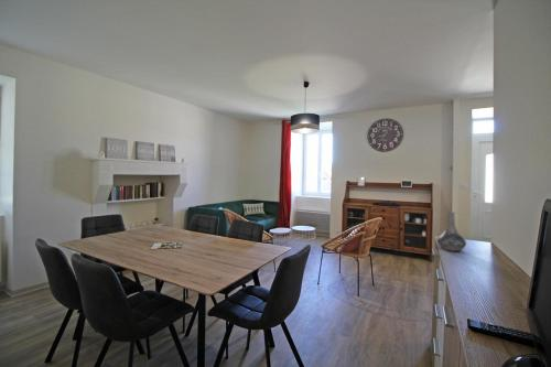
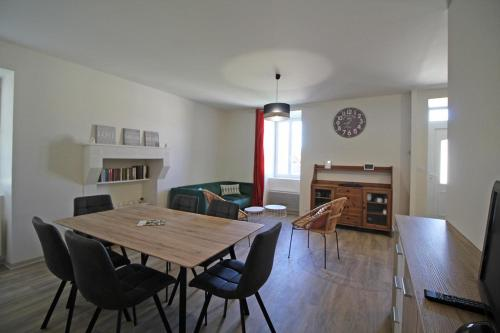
- decorative vase [436,211,467,252]
